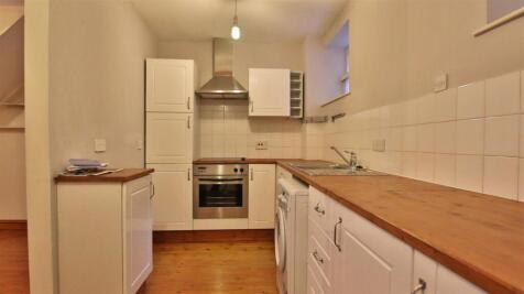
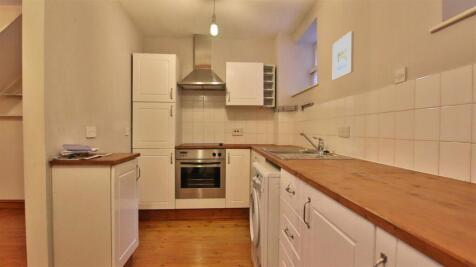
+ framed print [332,30,355,81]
